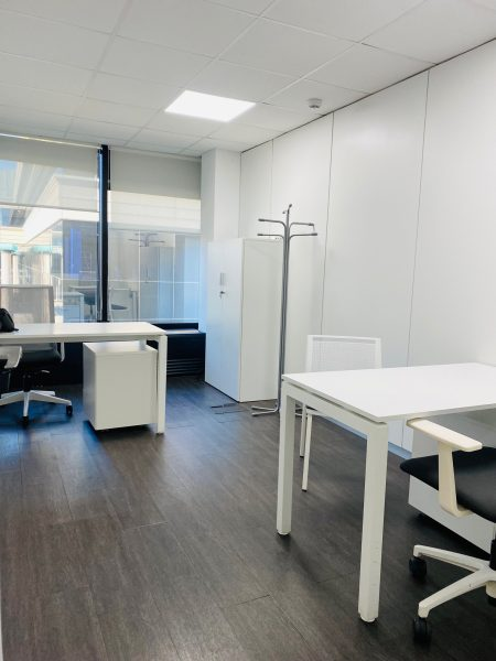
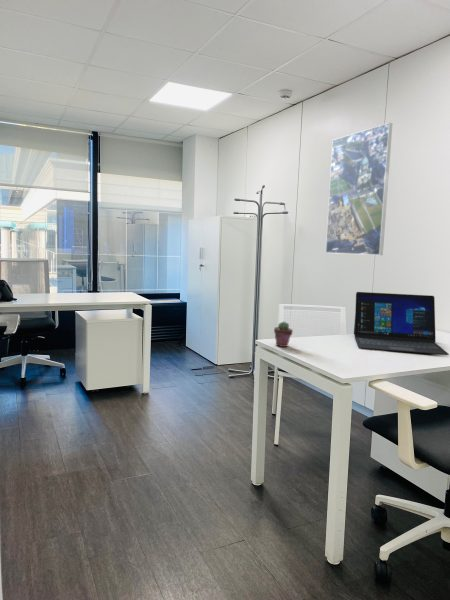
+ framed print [325,122,393,256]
+ laptop [353,291,450,356]
+ potted succulent [273,321,294,348]
